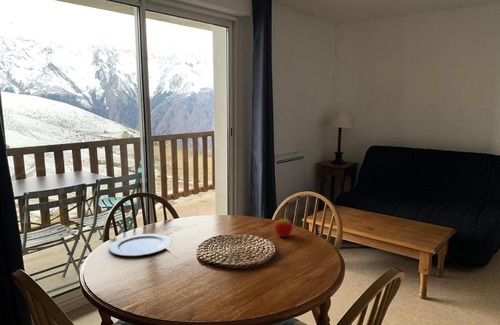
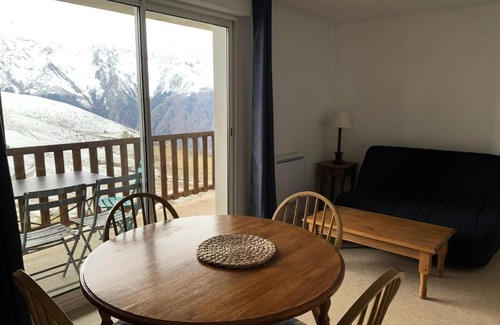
- apple [274,214,294,238]
- plate [108,233,173,257]
